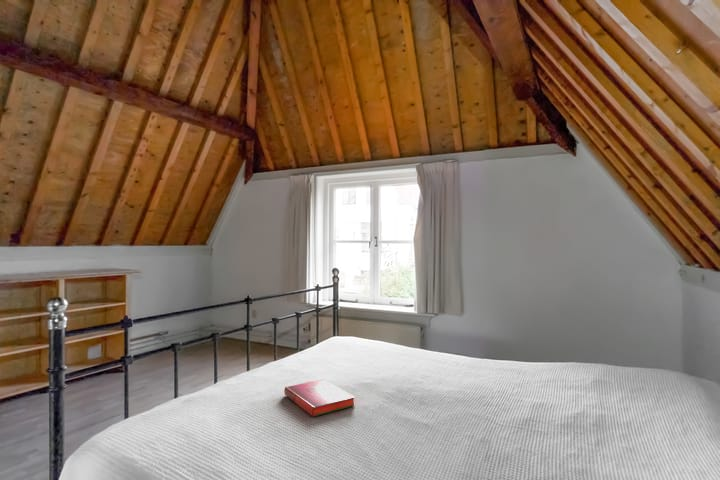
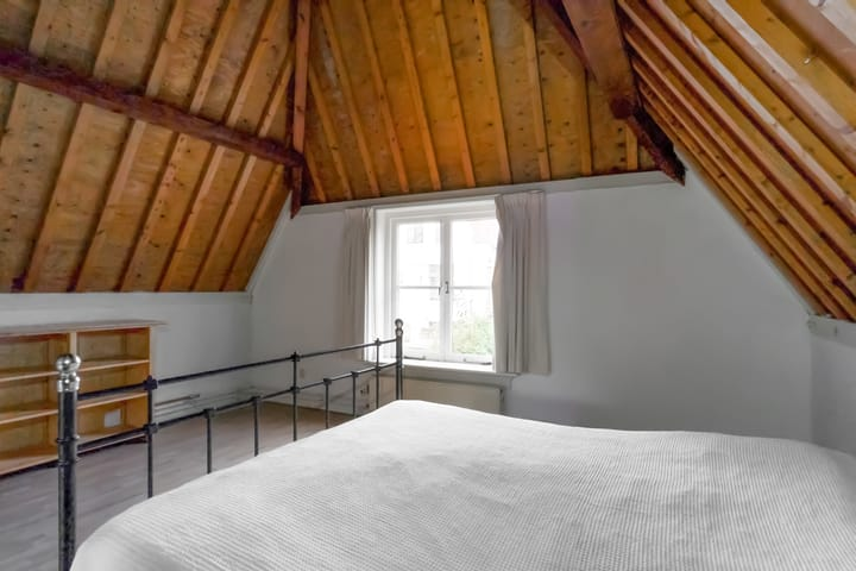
- hardback book [283,378,356,418]
